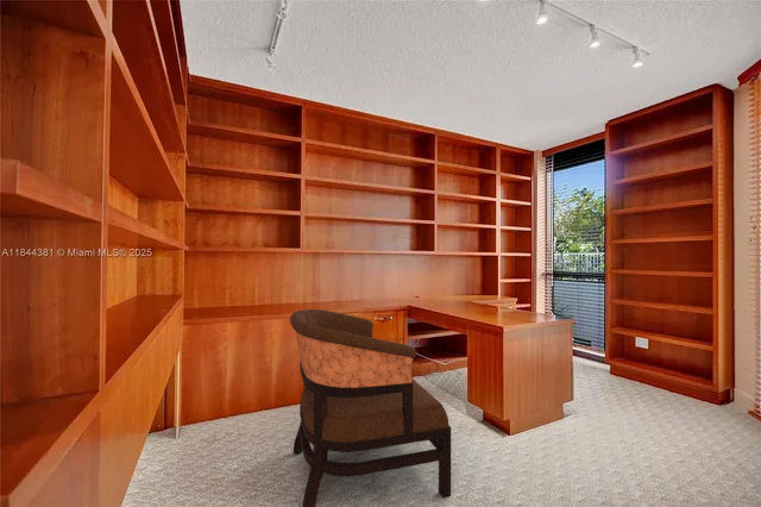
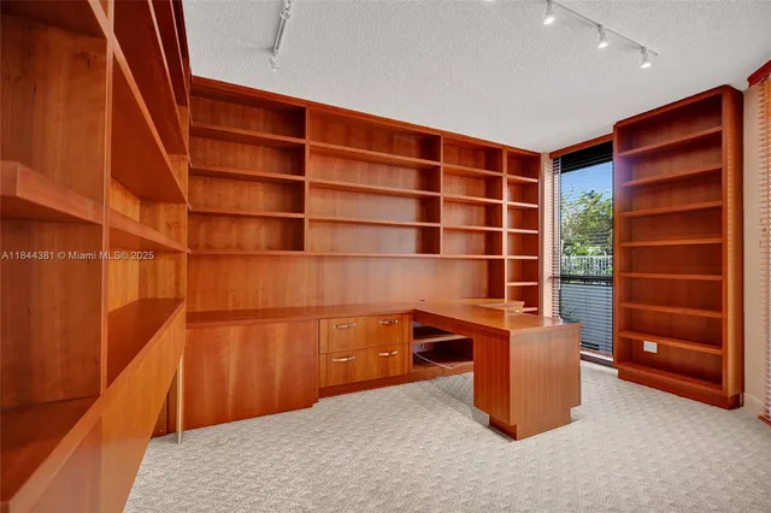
- armchair [289,308,452,507]
